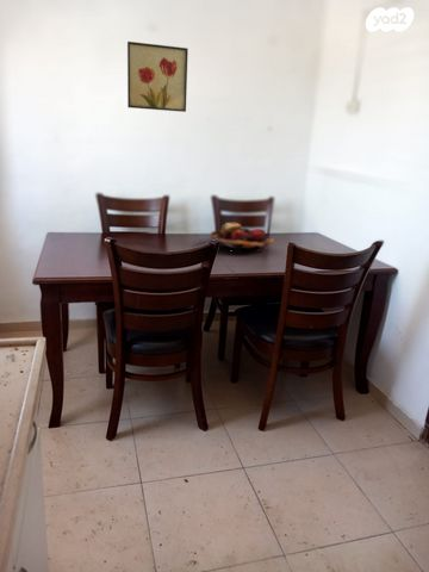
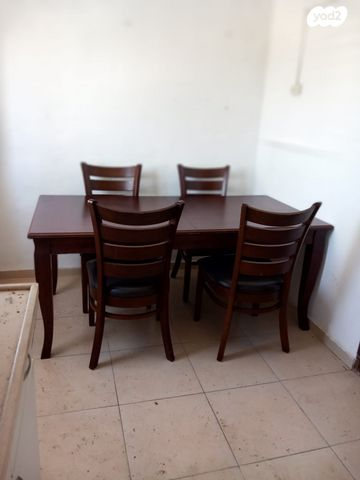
- fruit basket [209,220,274,254]
- wall art [126,41,189,113]
